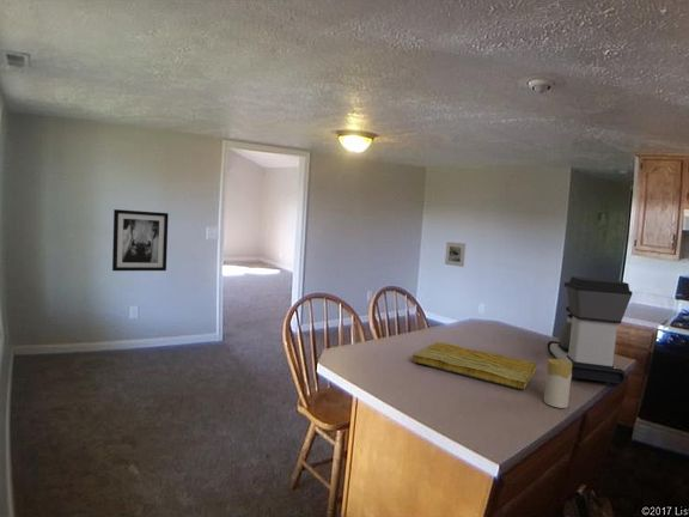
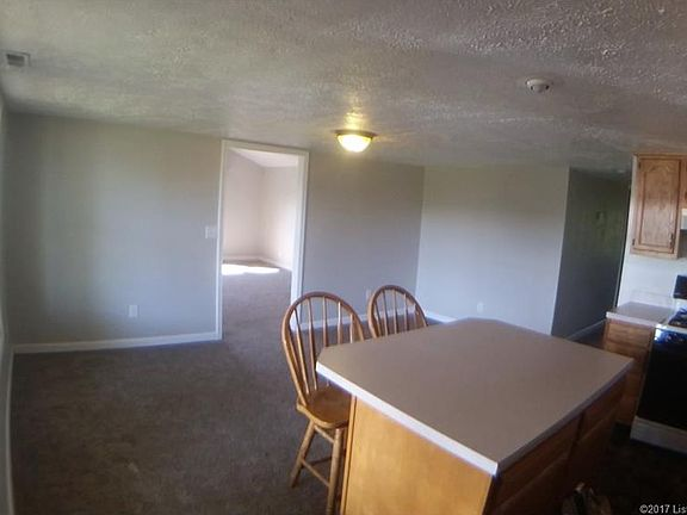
- coffee maker [547,275,634,387]
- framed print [444,241,467,268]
- wall art [111,208,170,272]
- cutting board [411,341,538,390]
- candle [543,358,572,409]
